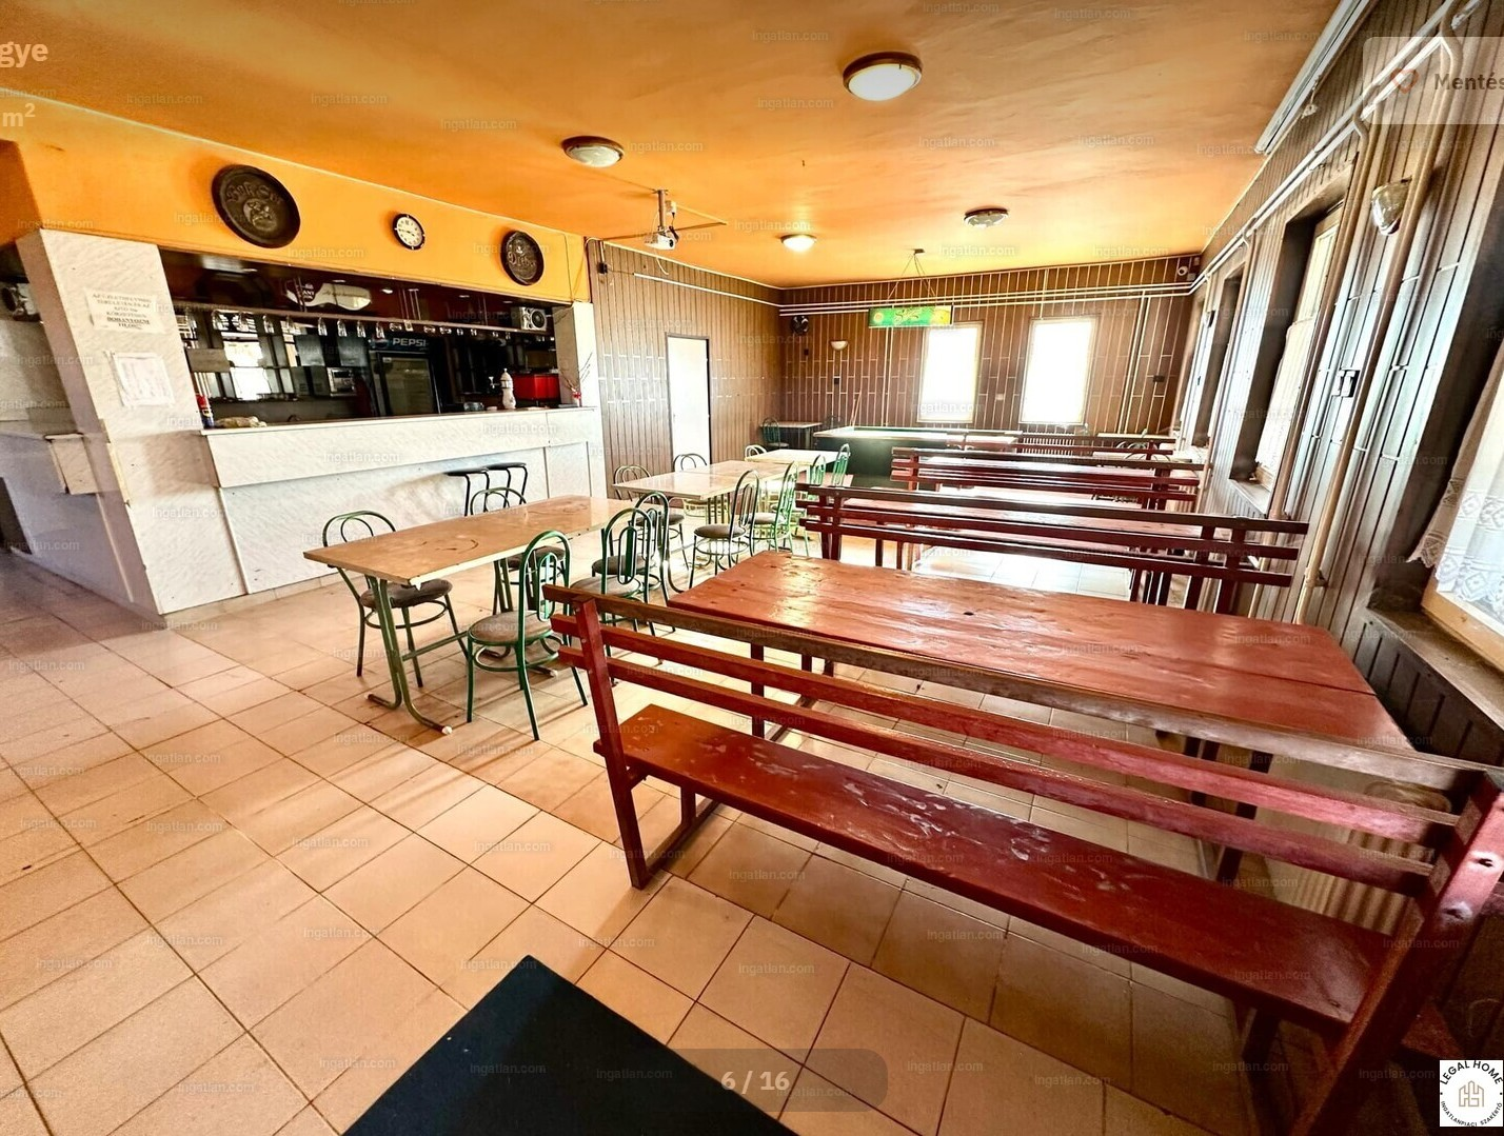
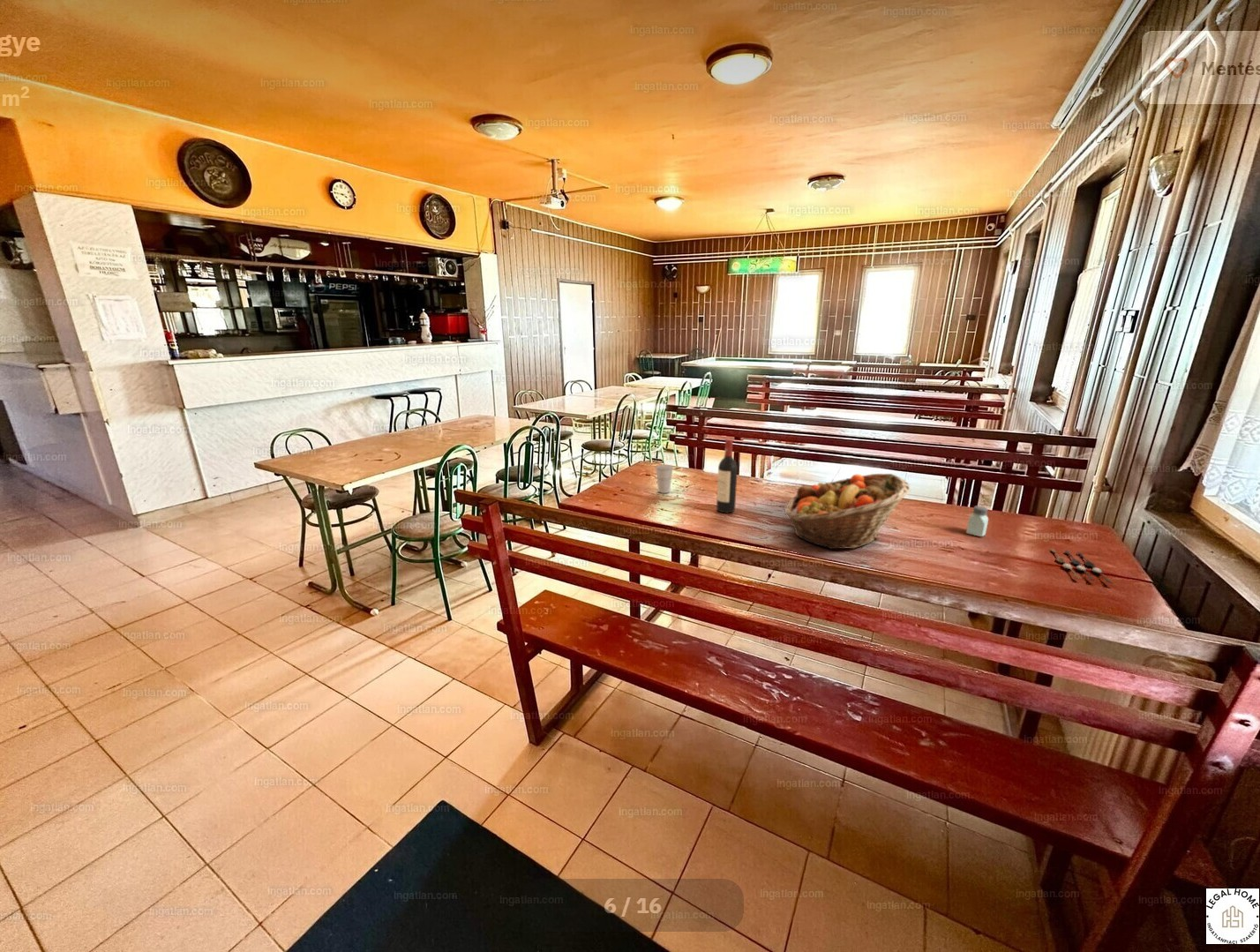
+ spoon [1050,548,1113,584]
+ cup [655,464,674,494]
+ wine bottle [716,438,739,513]
+ fruit basket [784,473,911,550]
+ saltshaker [965,505,989,537]
